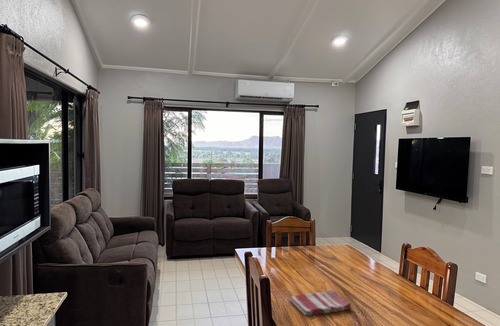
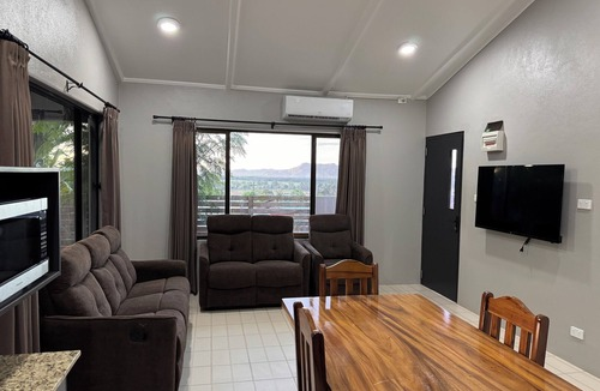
- dish towel [288,289,352,317]
